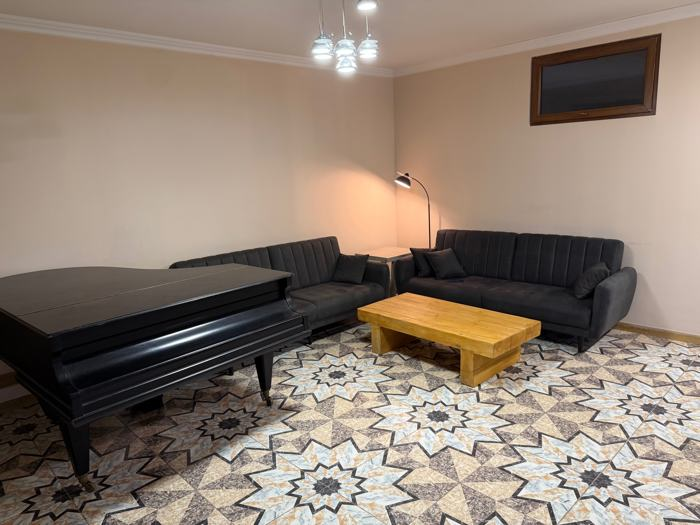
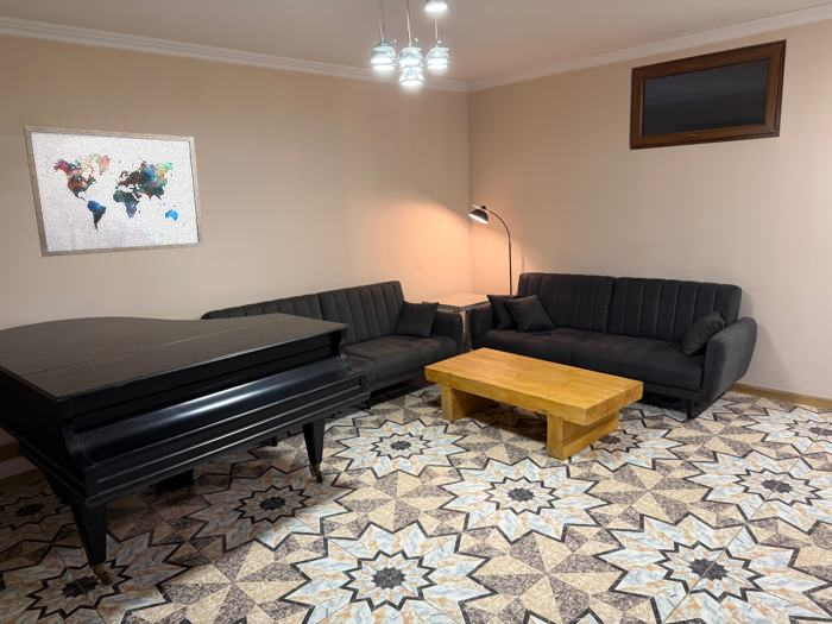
+ wall art [21,125,206,258]
